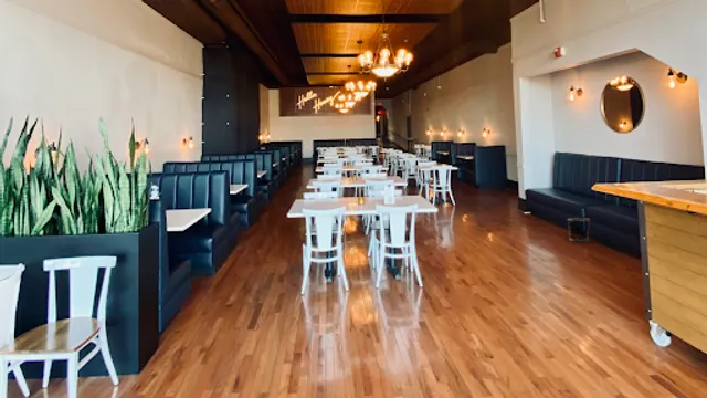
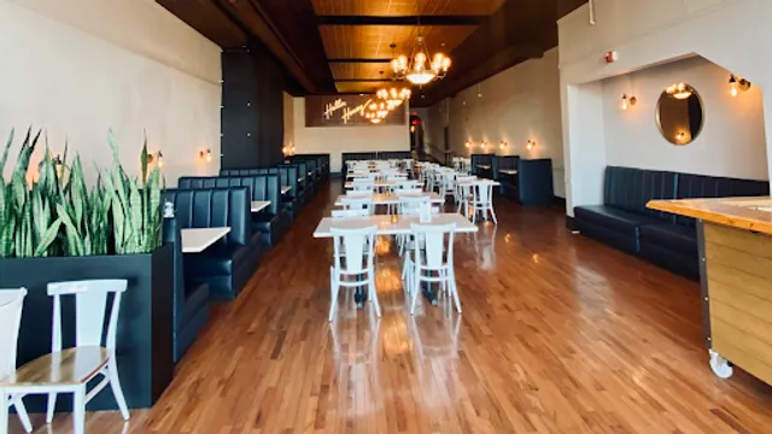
- waste bin [567,217,591,242]
